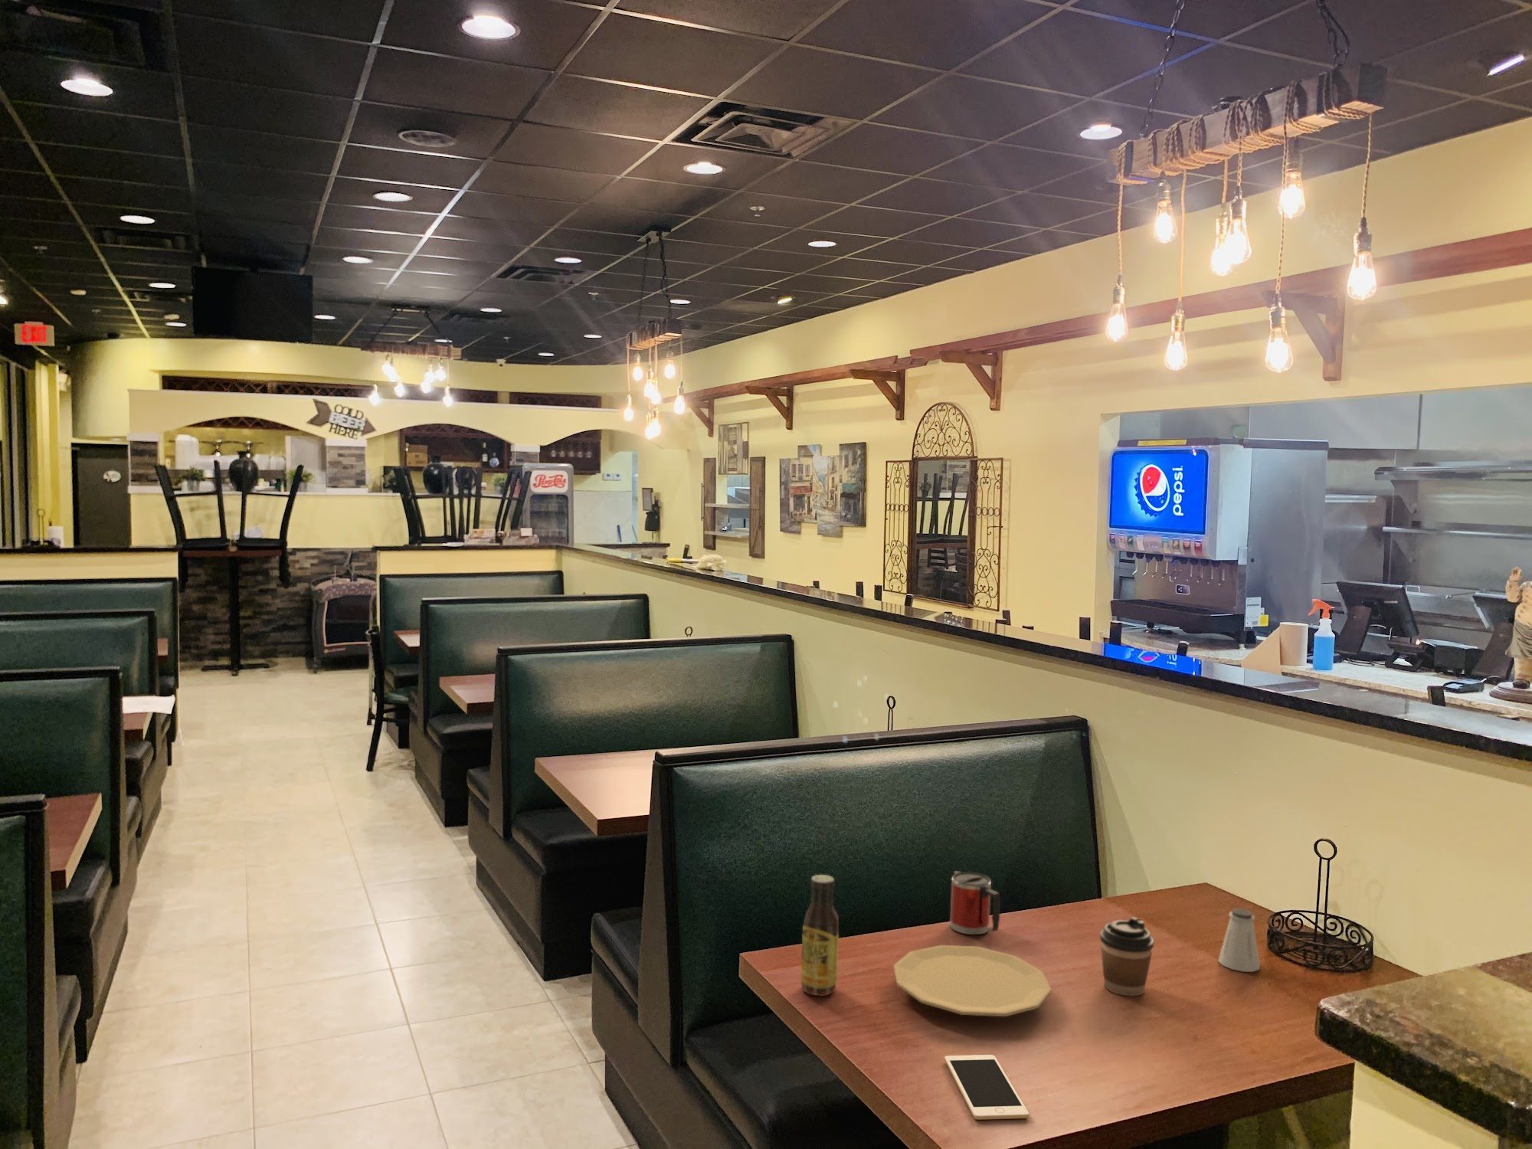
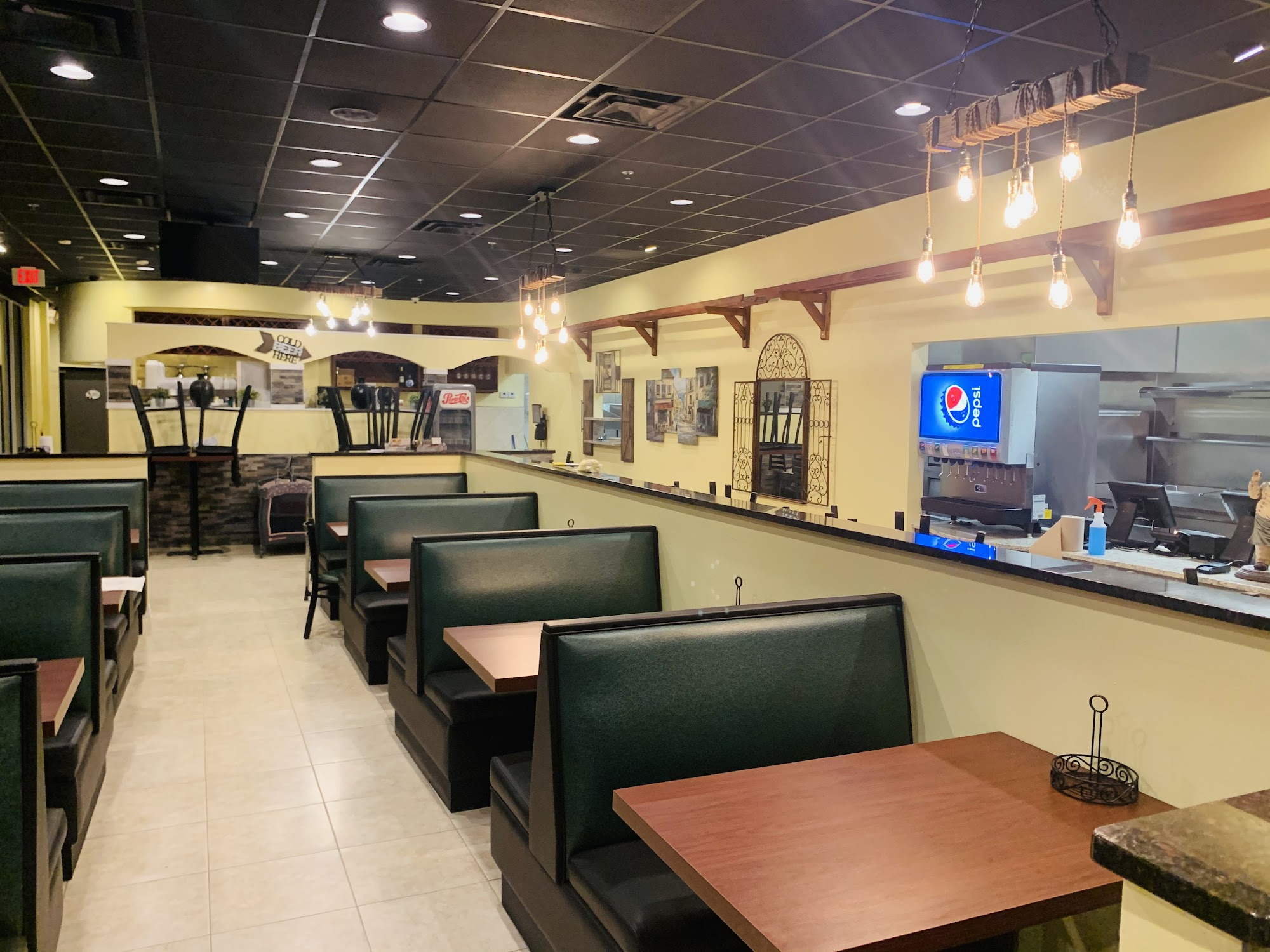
- coffee cup [1099,916,1156,997]
- plate [893,945,1052,1017]
- saltshaker [1217,908,1261,973]
- cell phone [943,1054,1029,1121]
- sauce bottle [801,874,840,997]
- mug [949,870,1001,935]
